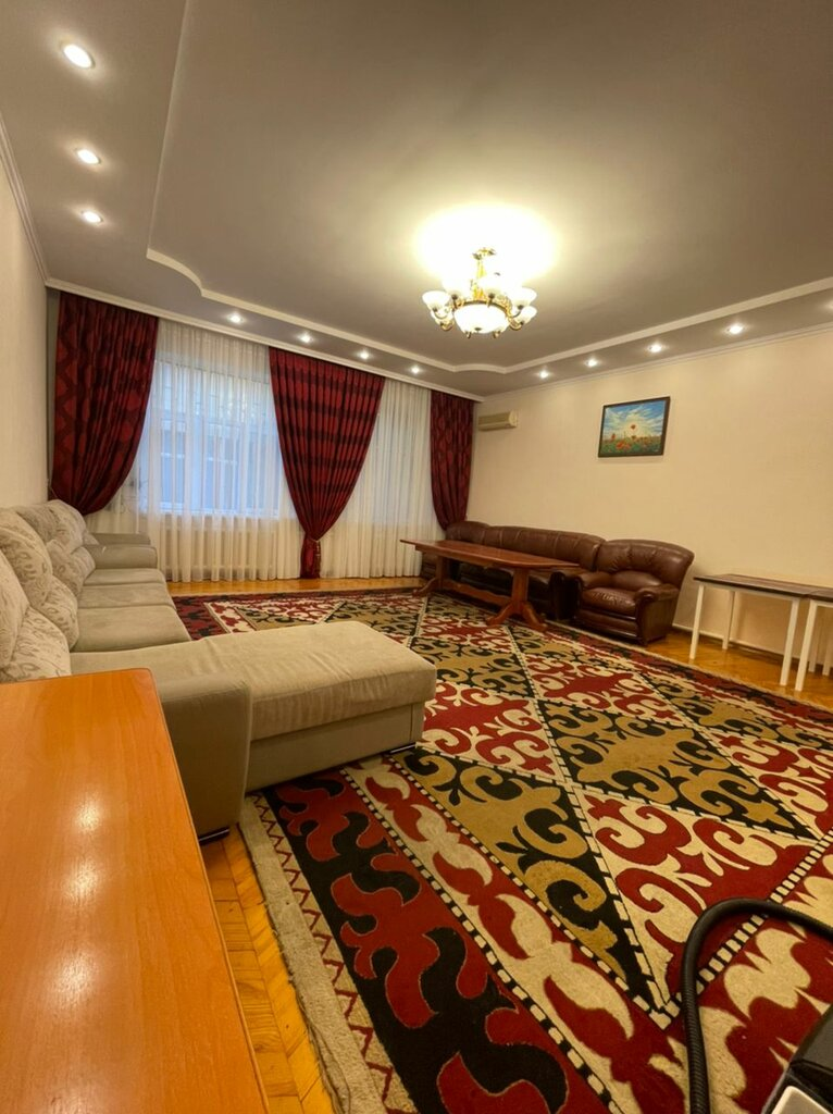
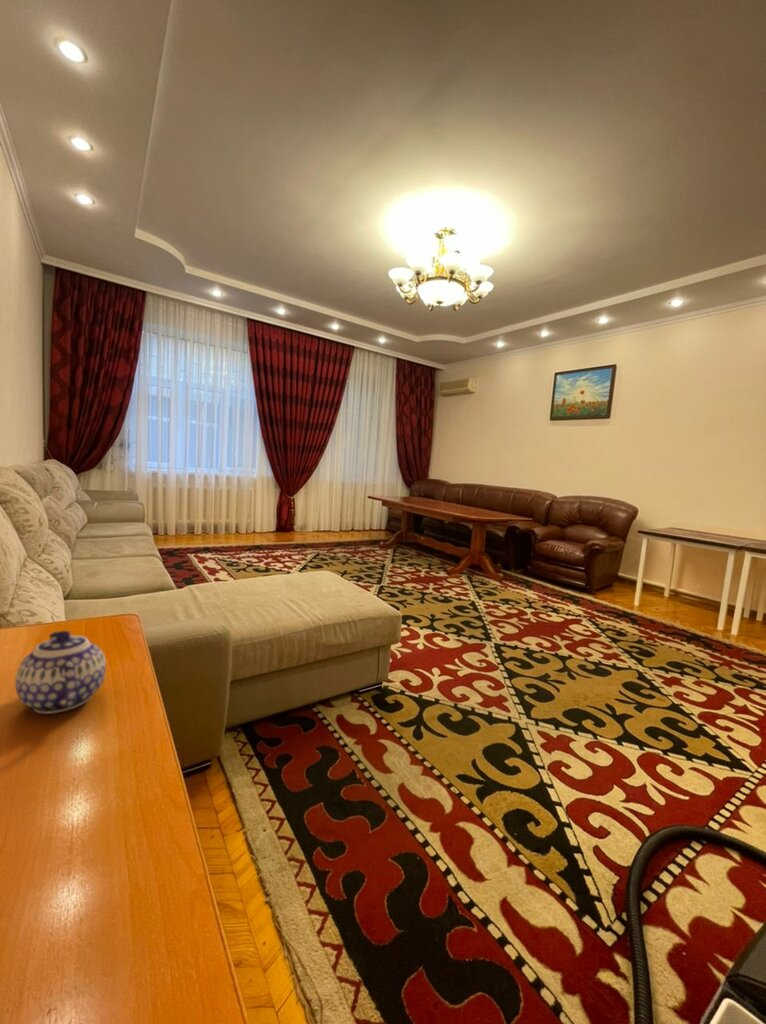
+ teapot [14,630,107,715]
